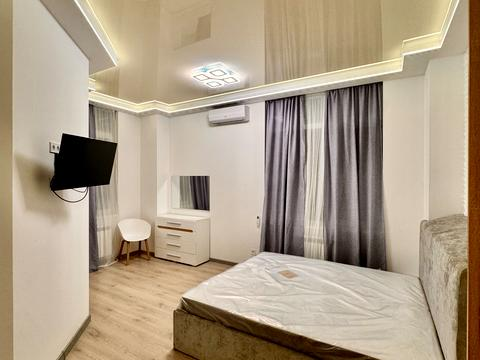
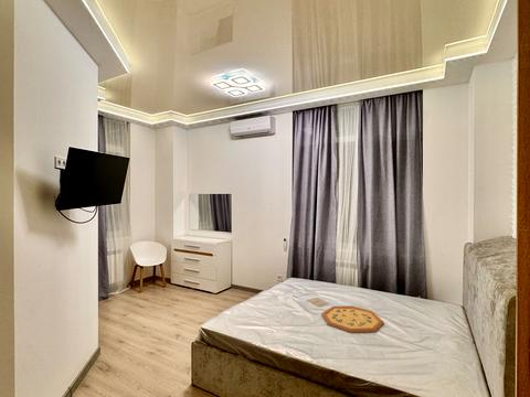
+ decorative tray [320,304,385,334]
